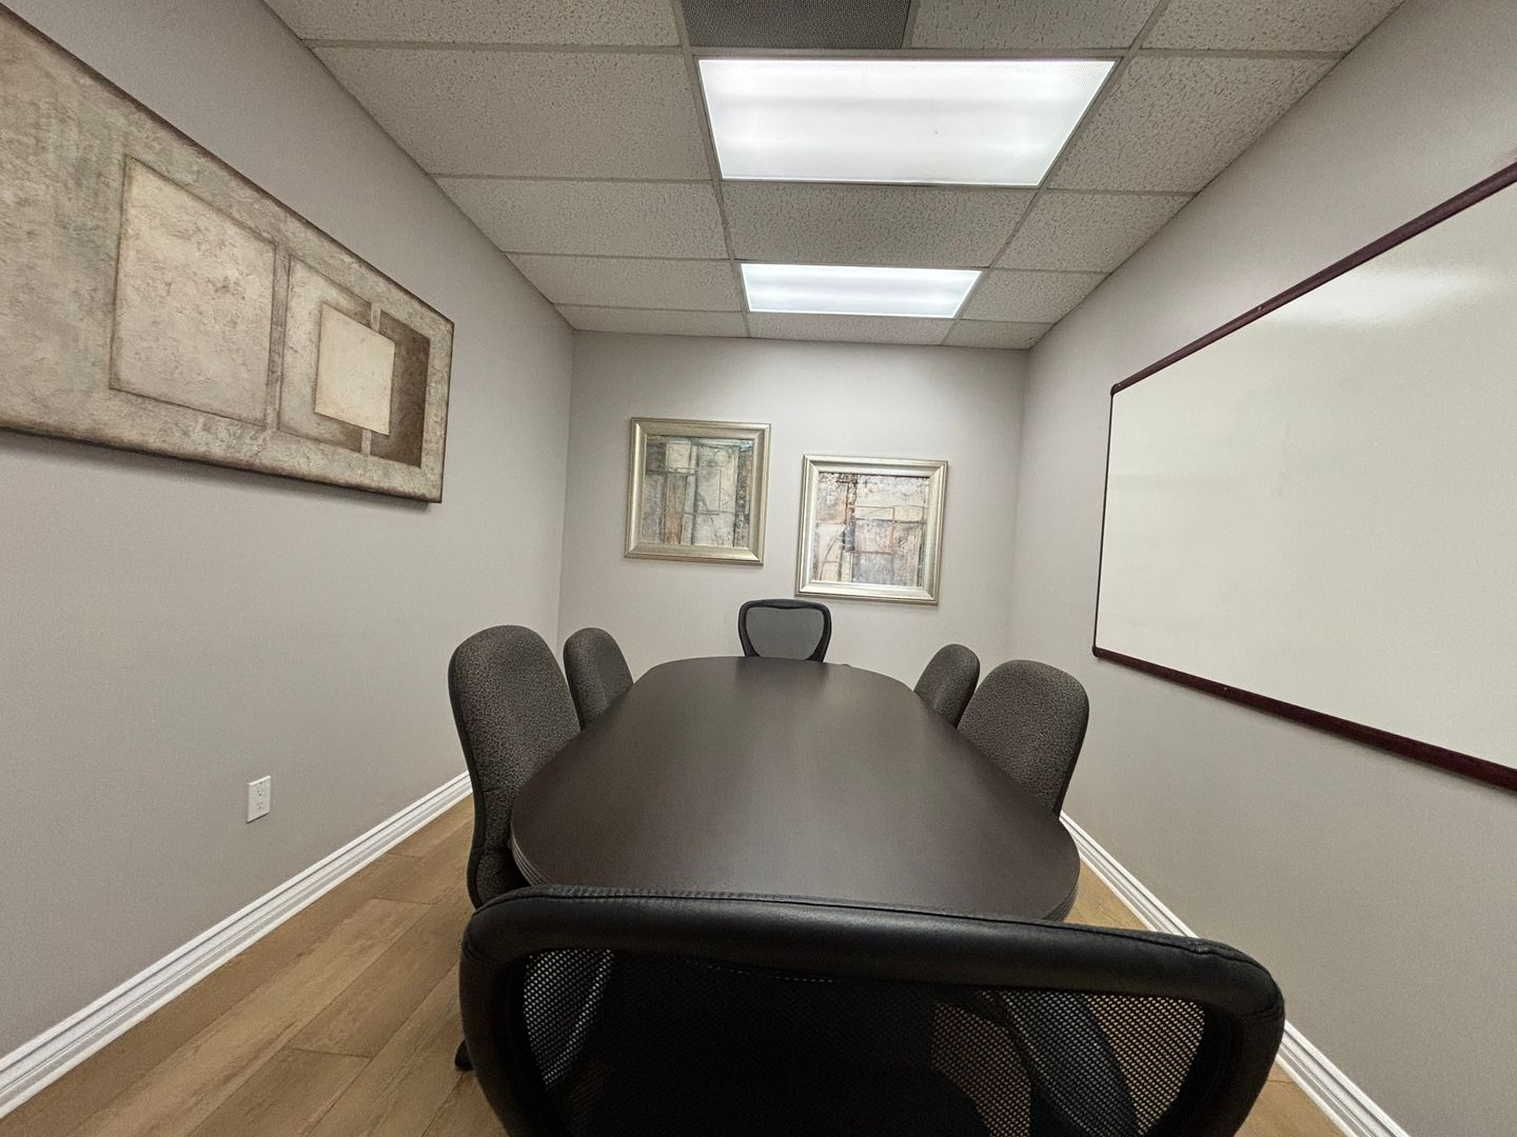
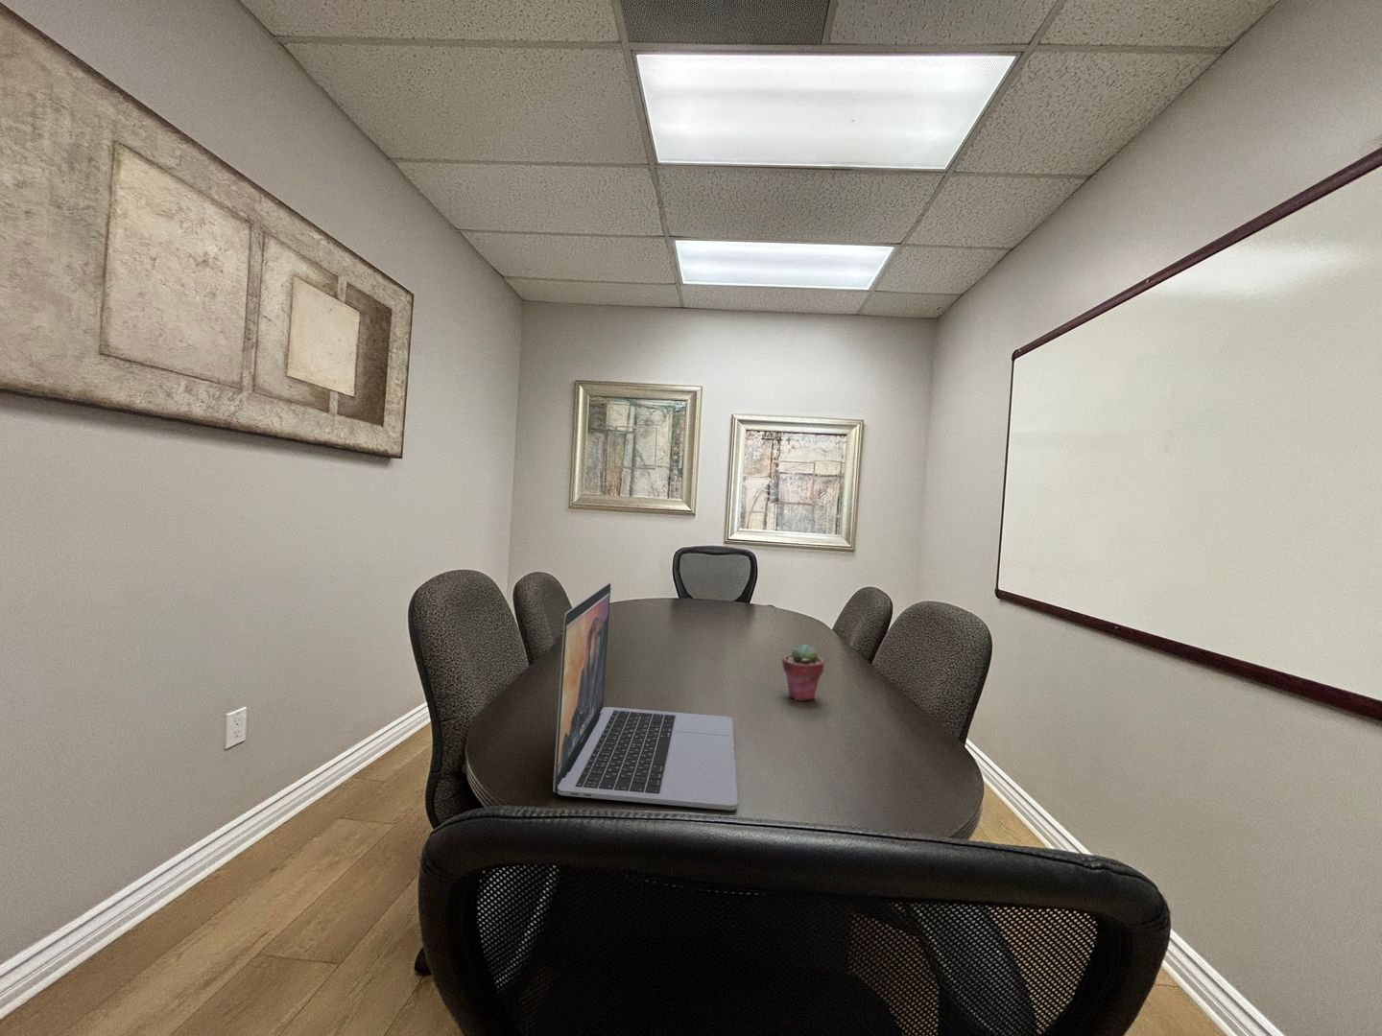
+ laptop [552,582,739,812]
+ potted succulent [781,643,825,702]
